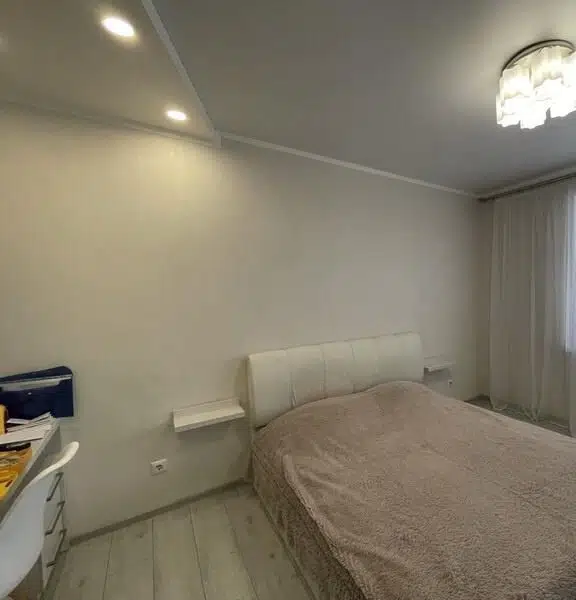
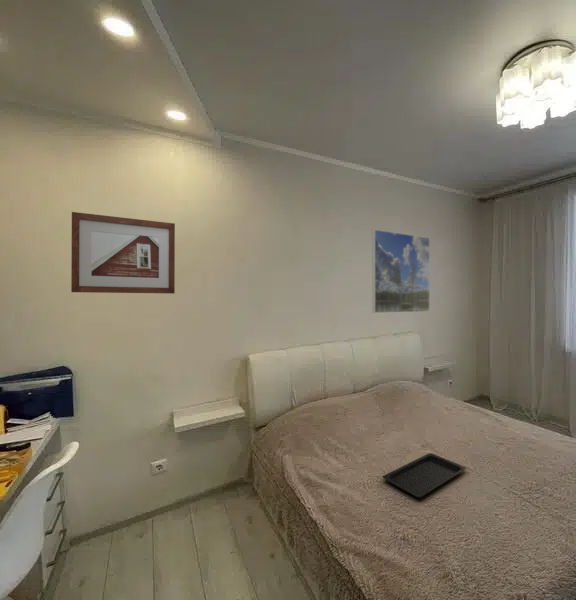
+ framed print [371,229,431,314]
+ serving tray [381,452,468,498]
+ picture frame [70,211,176,295]
